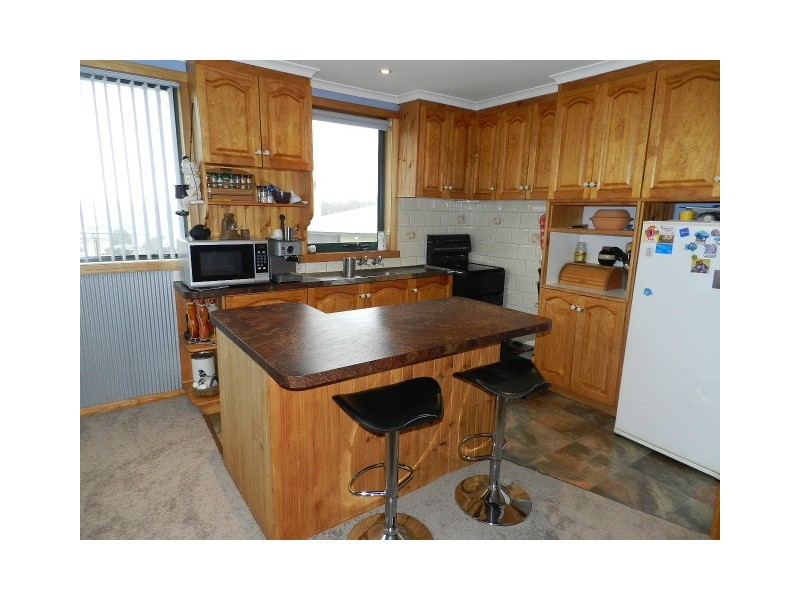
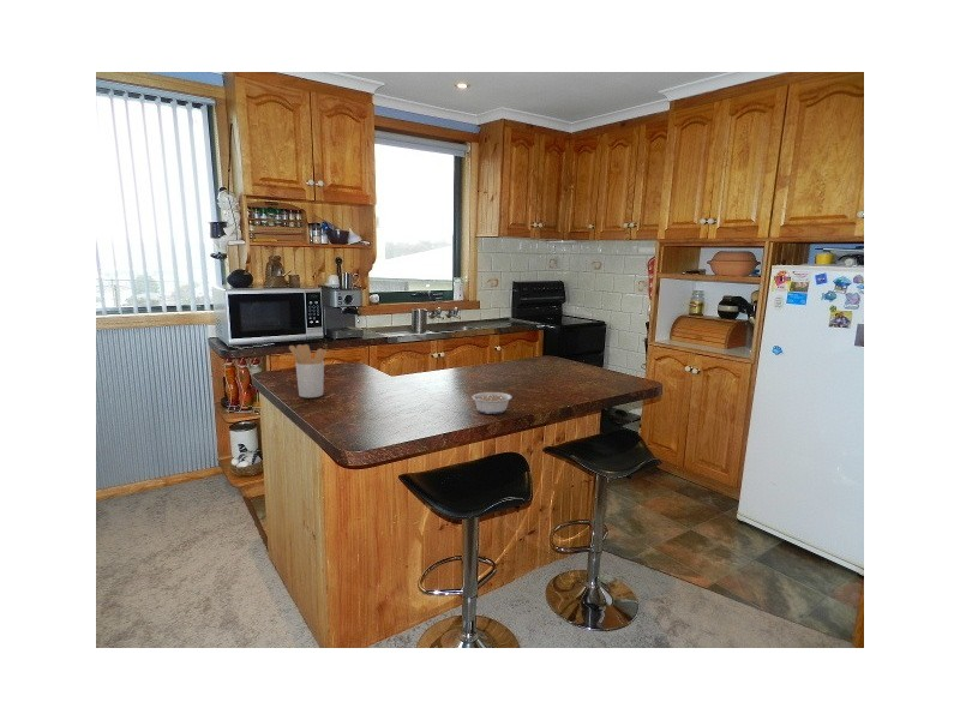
+ utensil holder [288,343,328,398]
+ legume [463,391,512,415]
